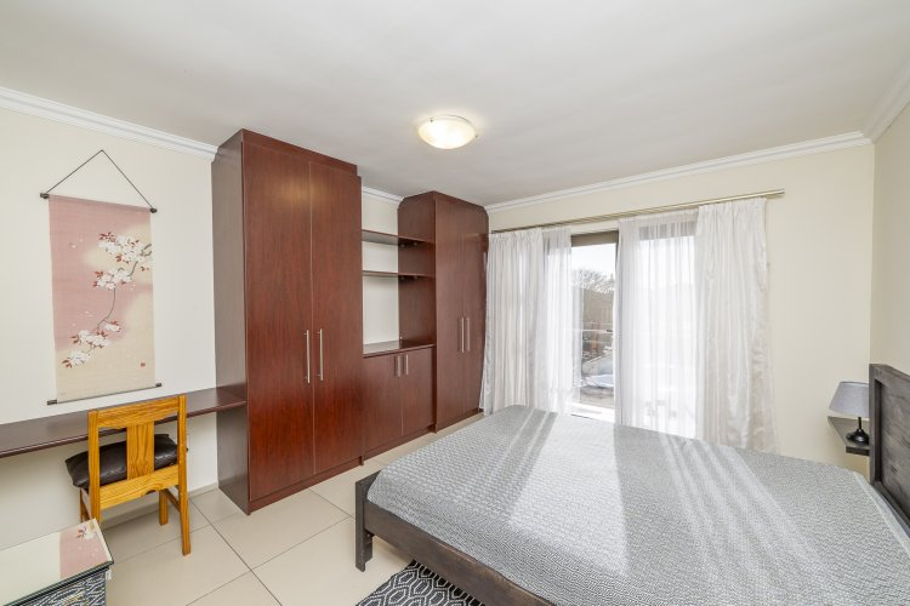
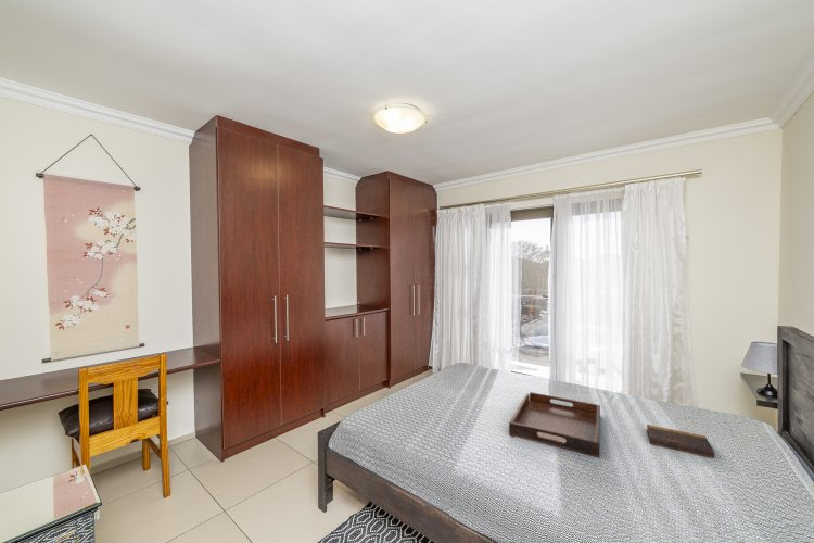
+ book [646,424,715,458]
+ serving tray [508,391,601,458]
